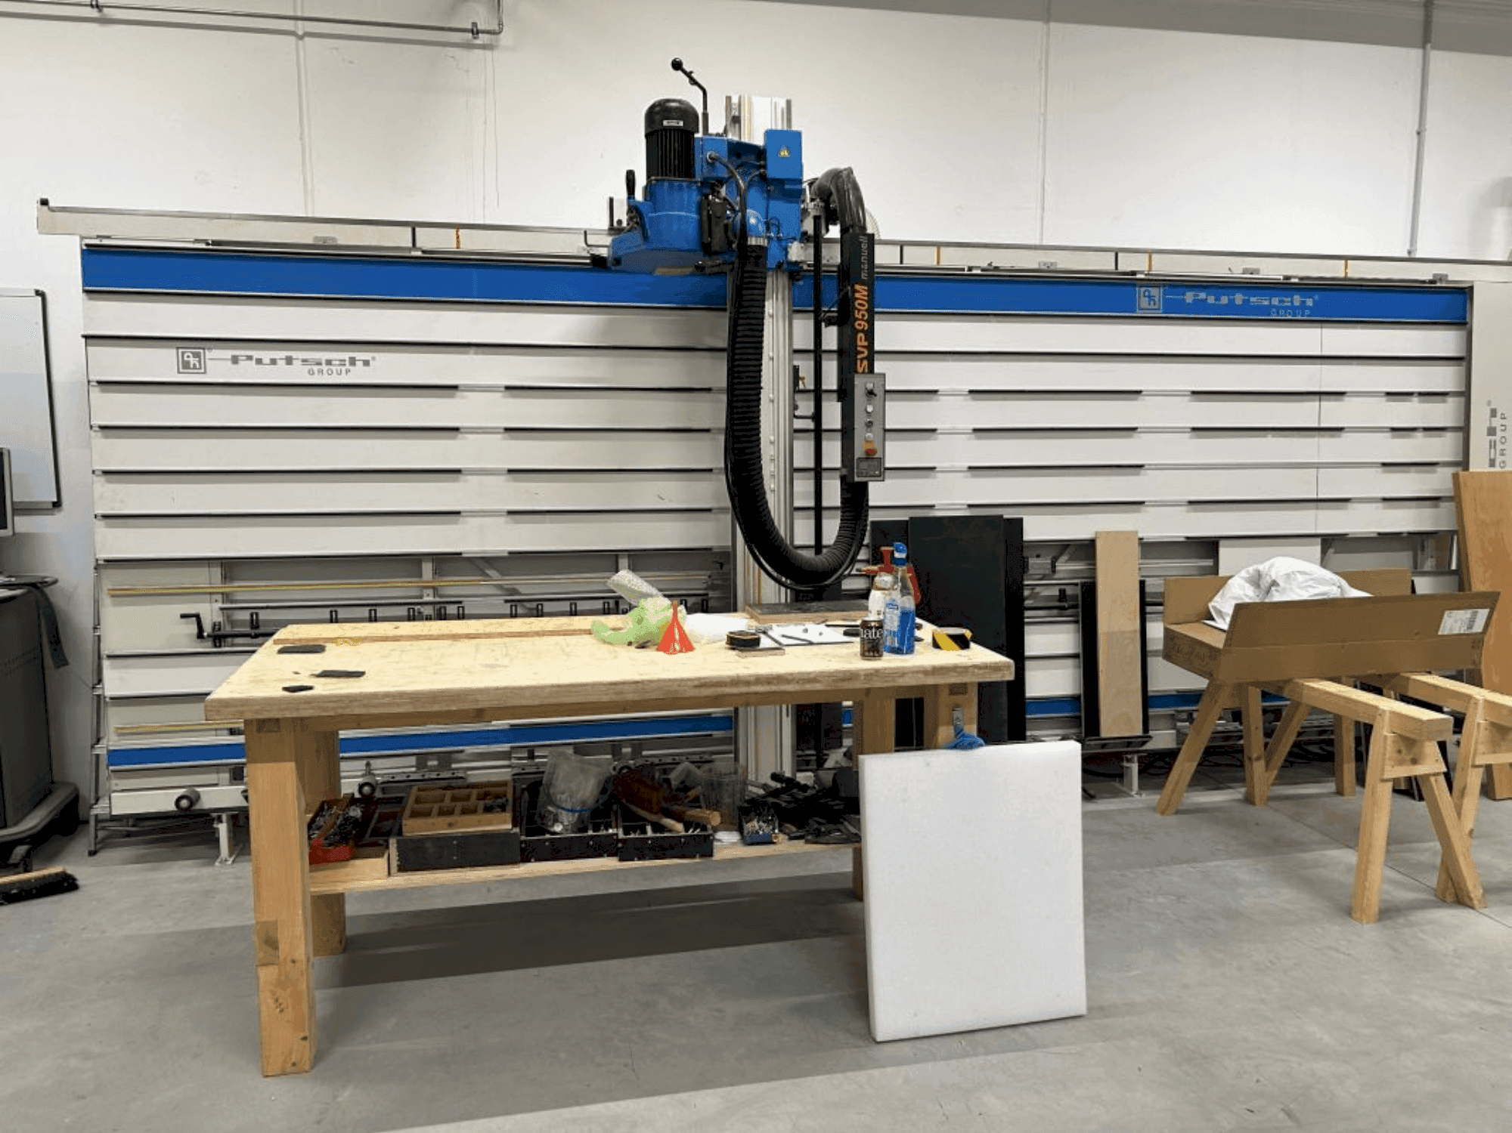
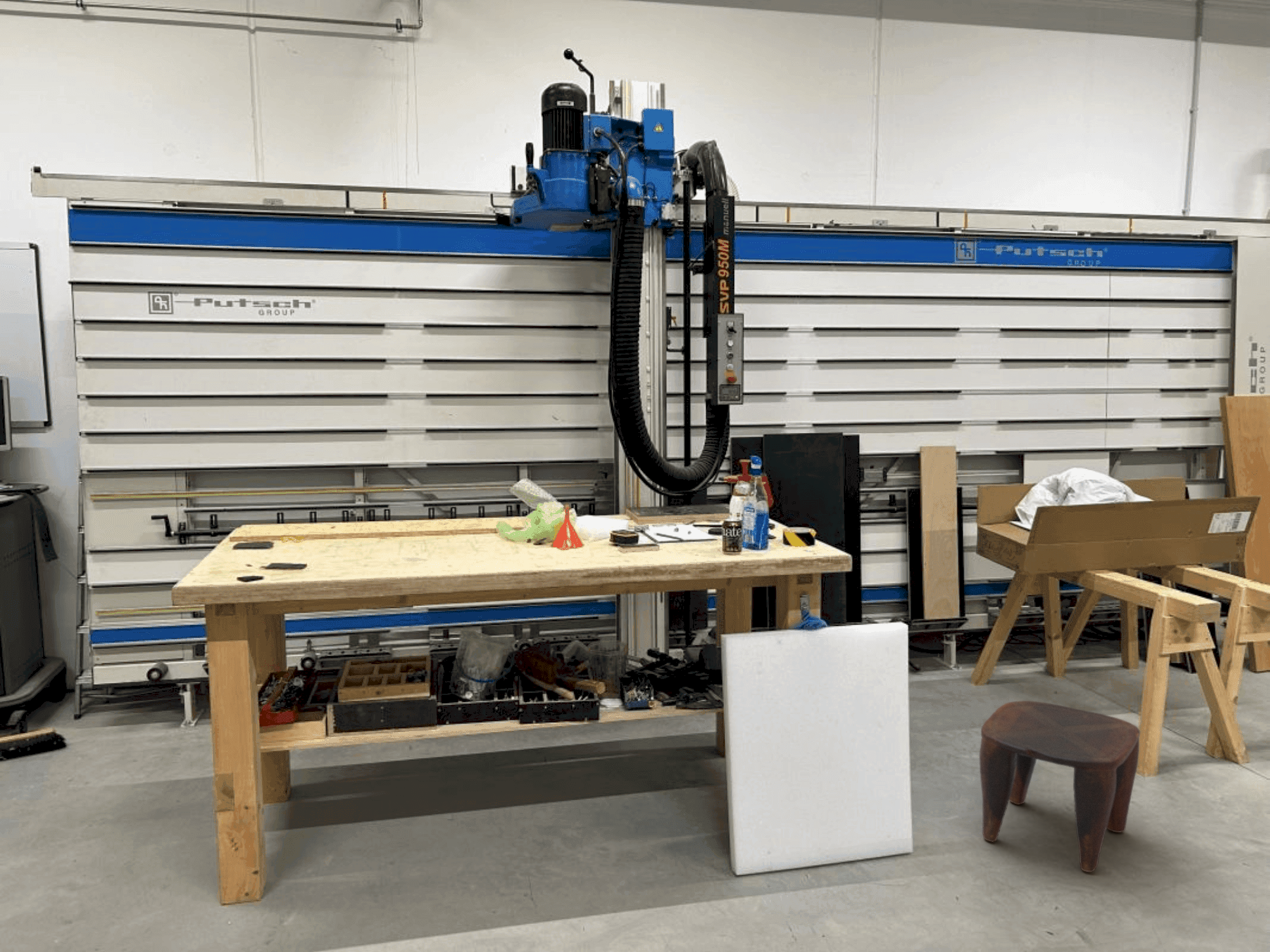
+ stool [979,700,1141,873]
